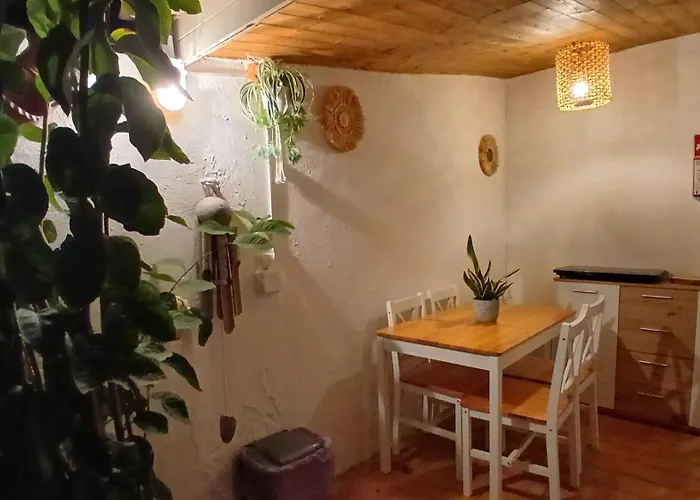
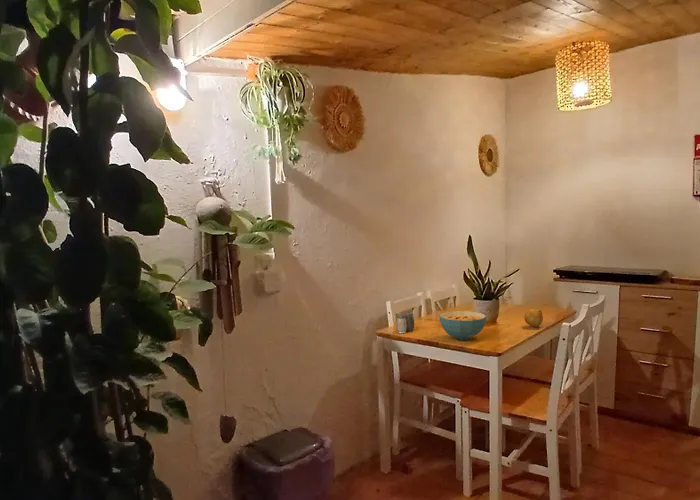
+ cereal bowl [438,310,487,341]
+ salt and pepper shaker [395,311,415,334]
+ fruit [523,308,544,328]
